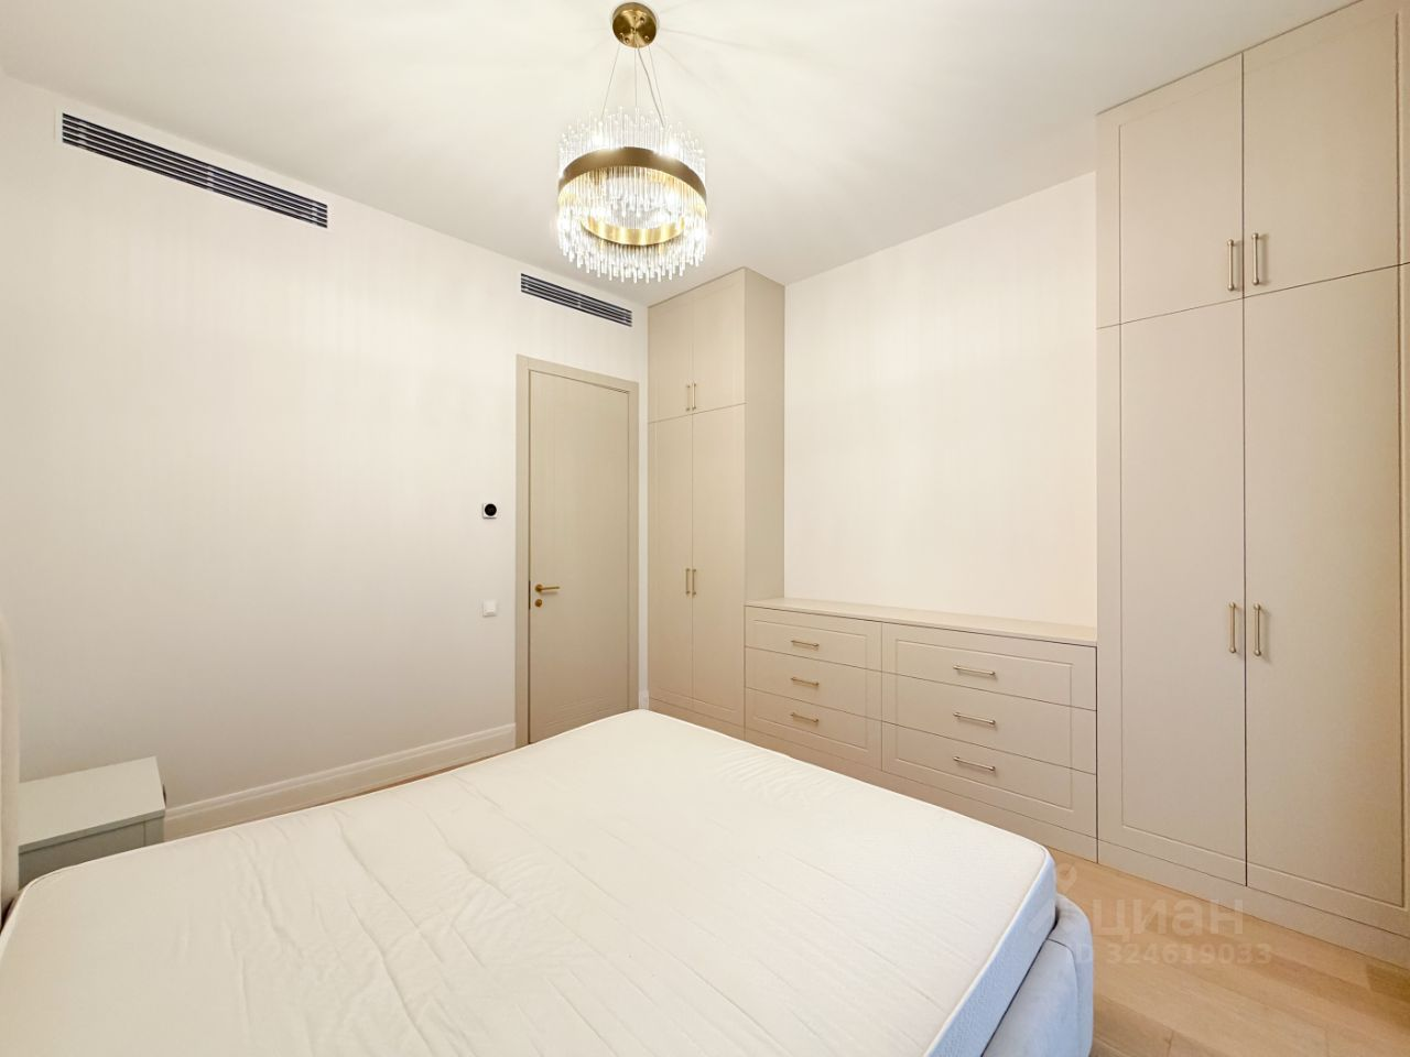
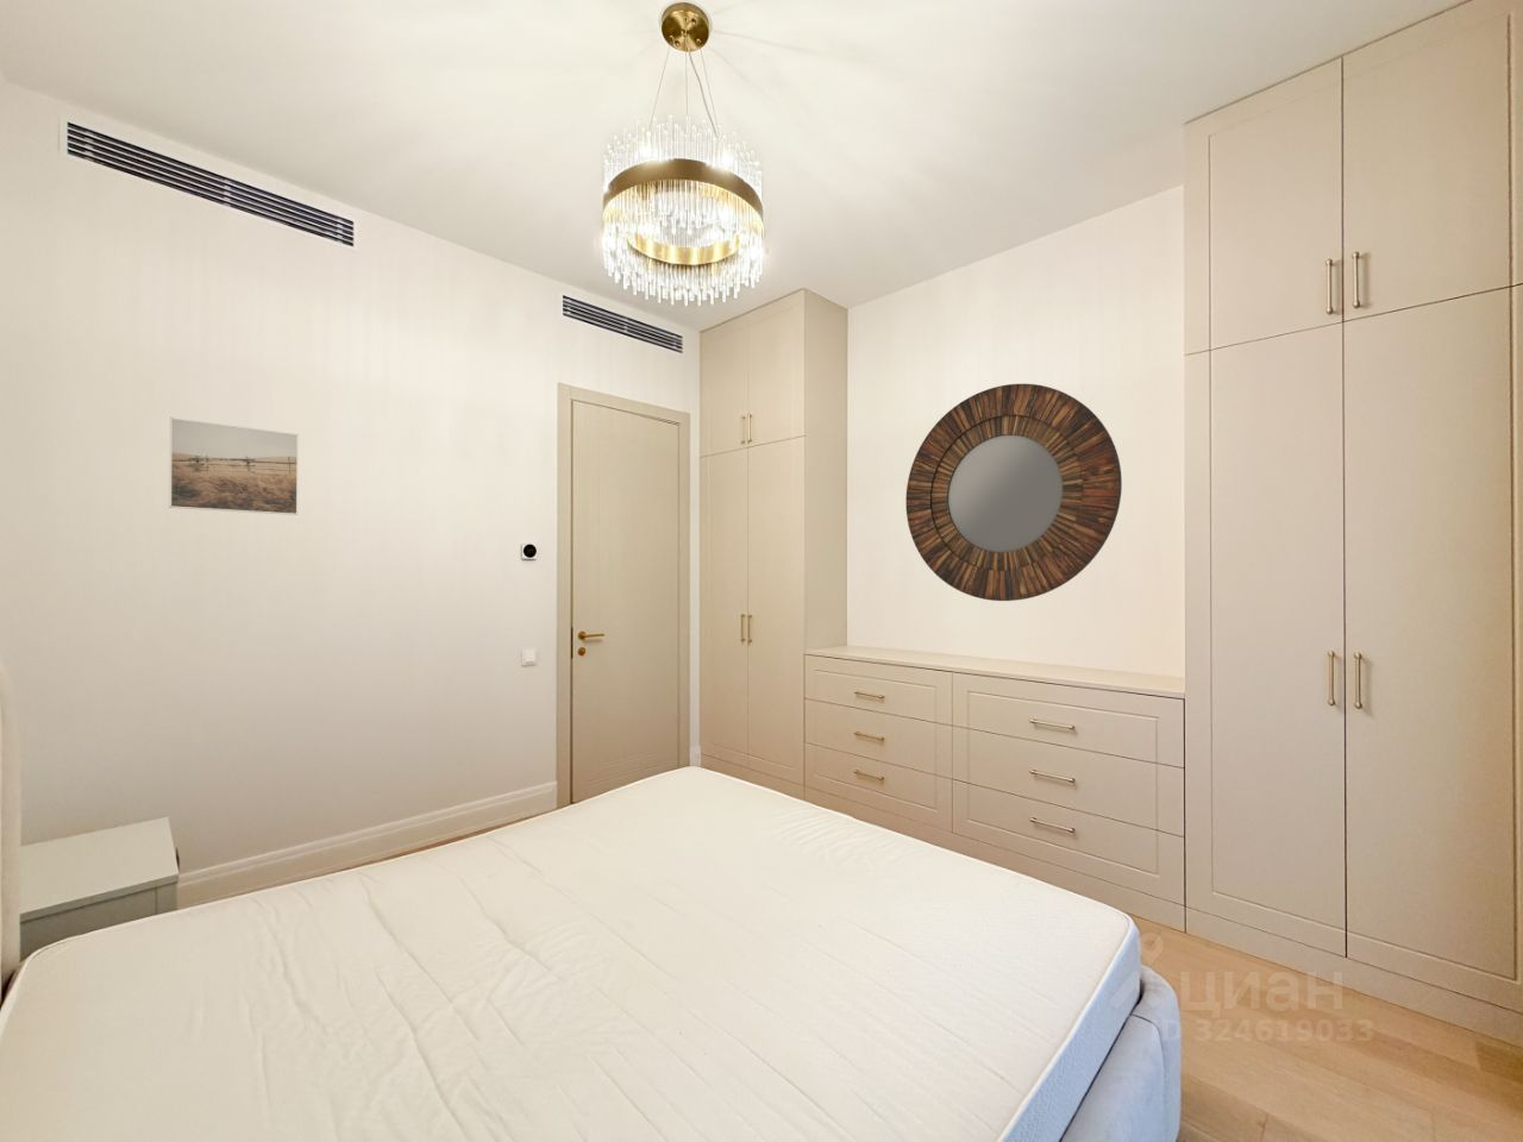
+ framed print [168,416,299,516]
+ home mirror [904,383,1124,602]
